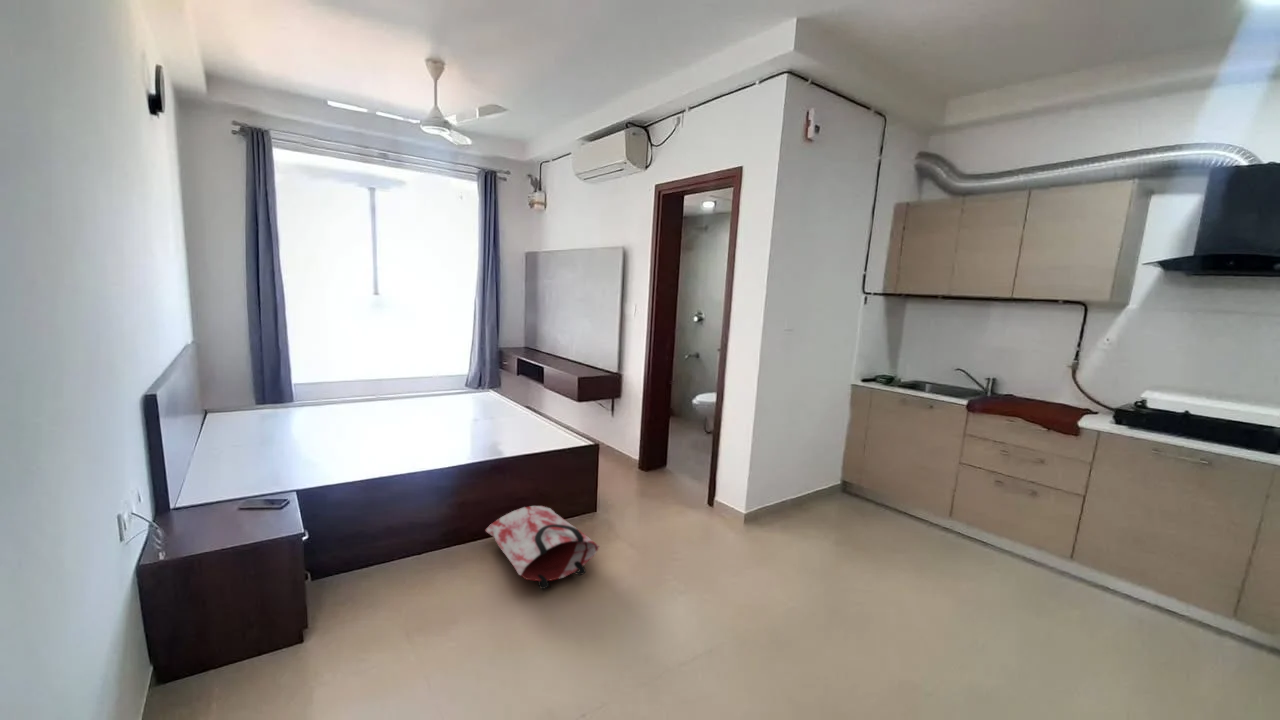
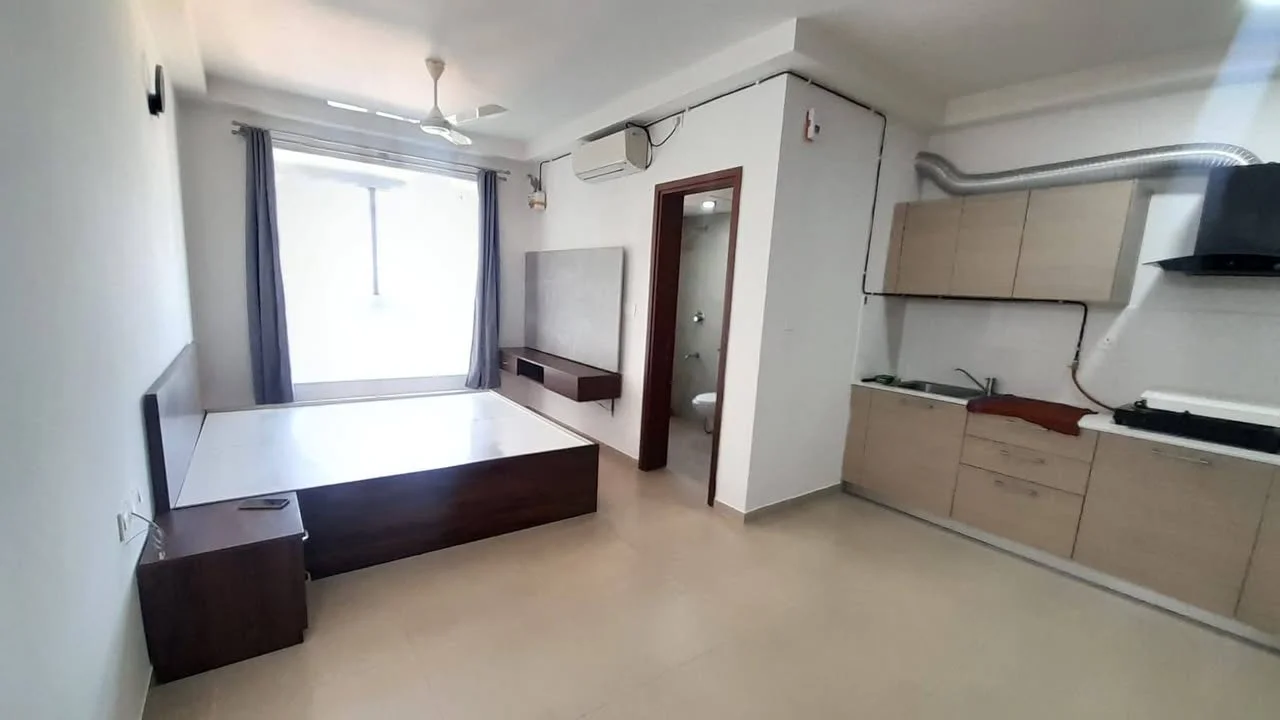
- bag [484,505,600,590]
